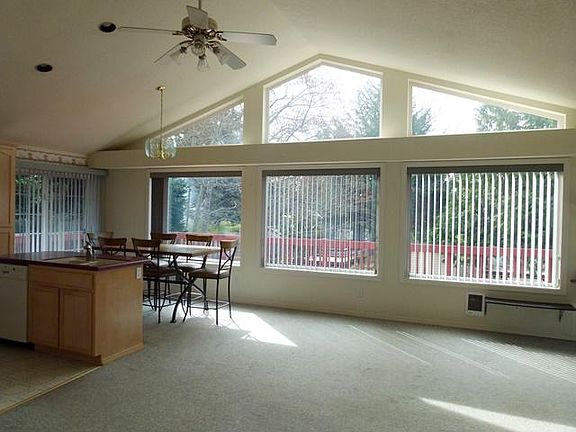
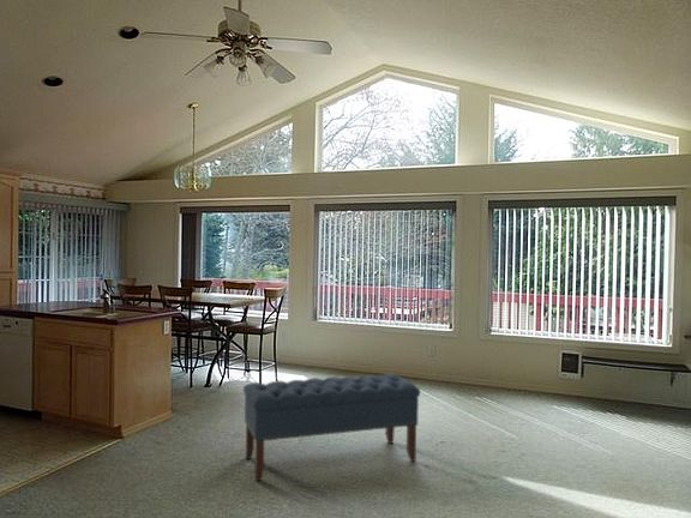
+ bench [242,373,421,482]
